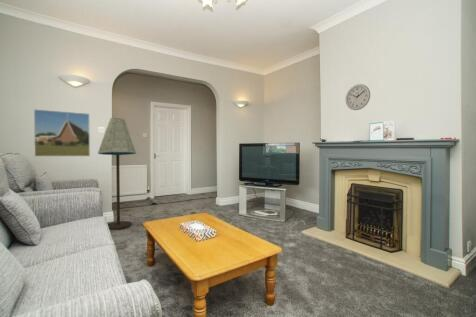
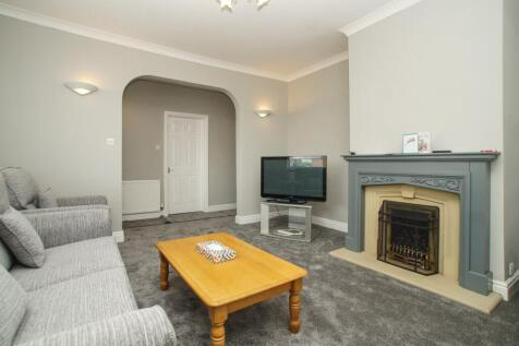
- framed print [33,108,91,157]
- floor lamp [97,117,137,231]
- wall clock [345,83,371,111]
